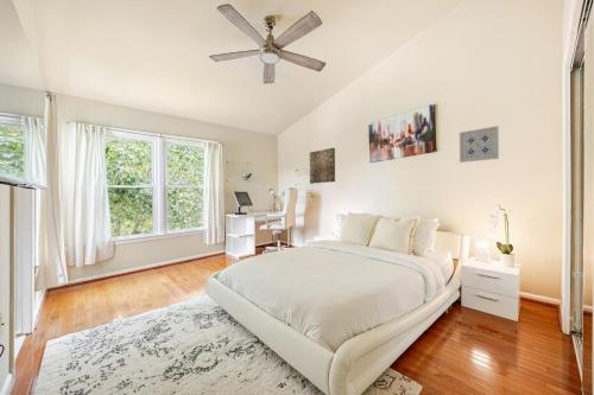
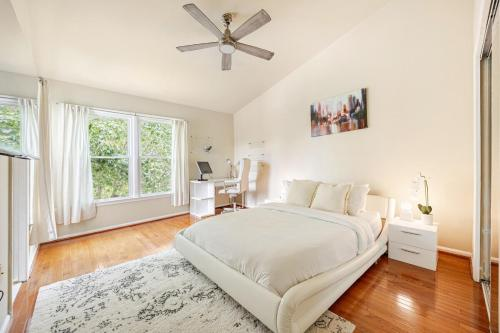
- wall art [459,125,500,164]
- wall art [309,147,336,185]
